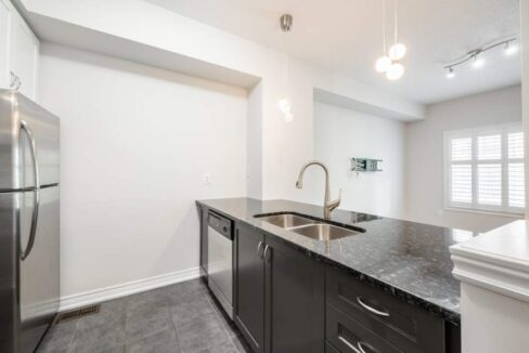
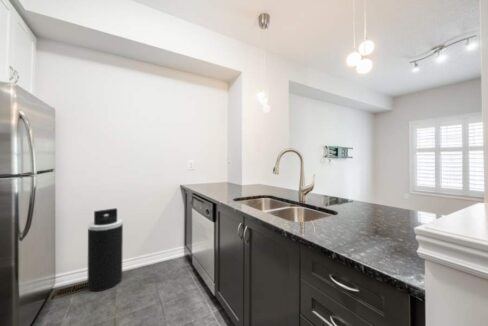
+ trash can [87,207,124,292]
